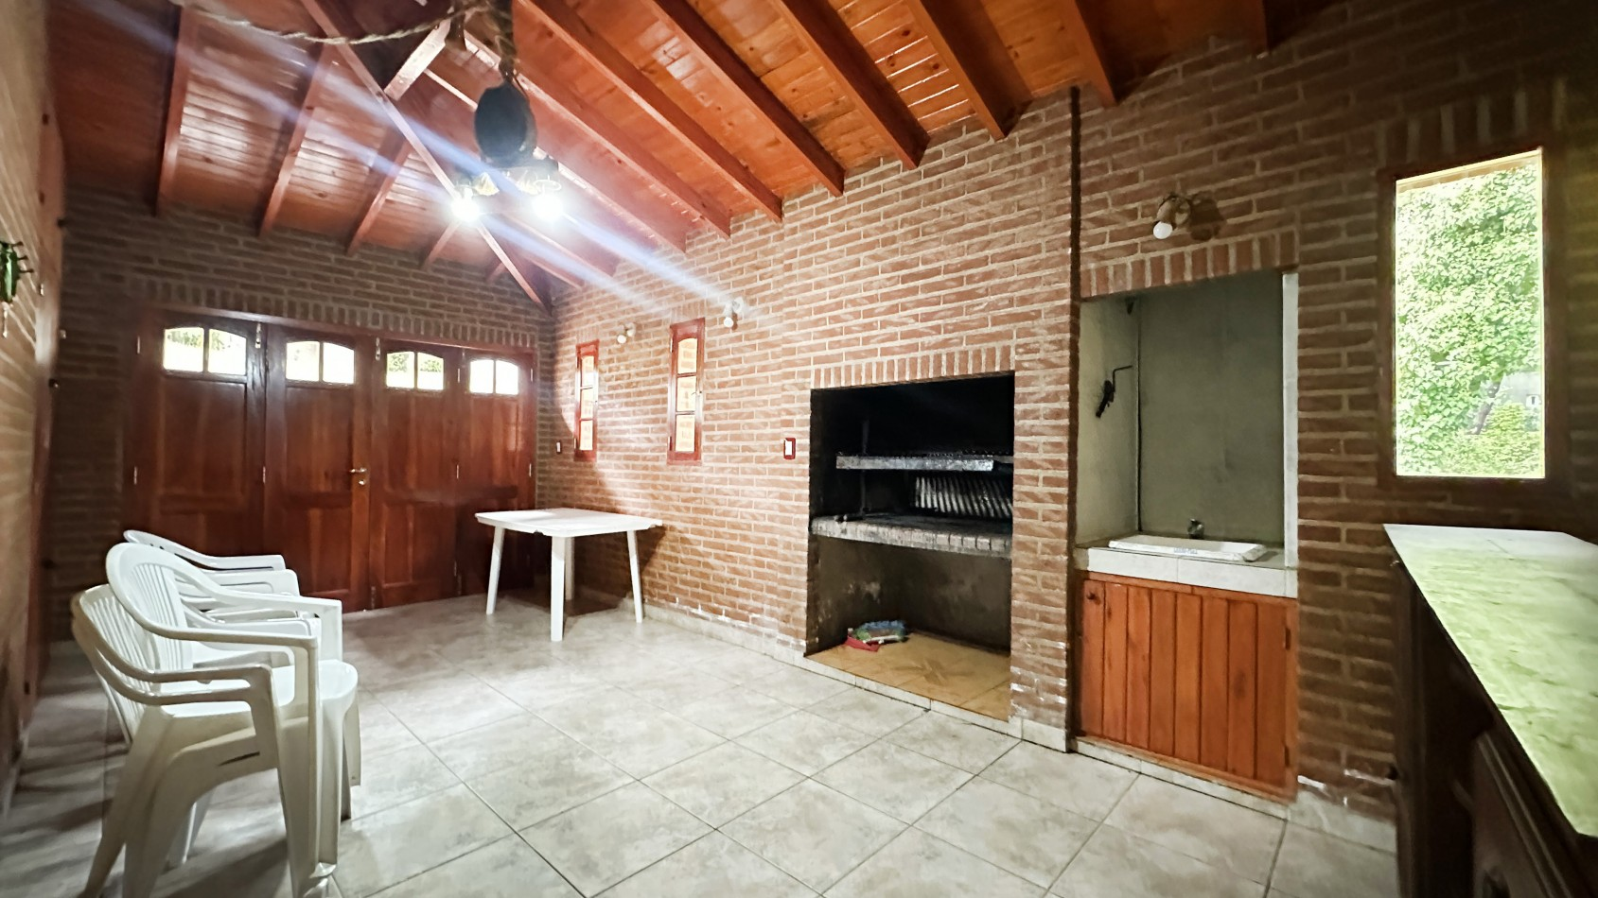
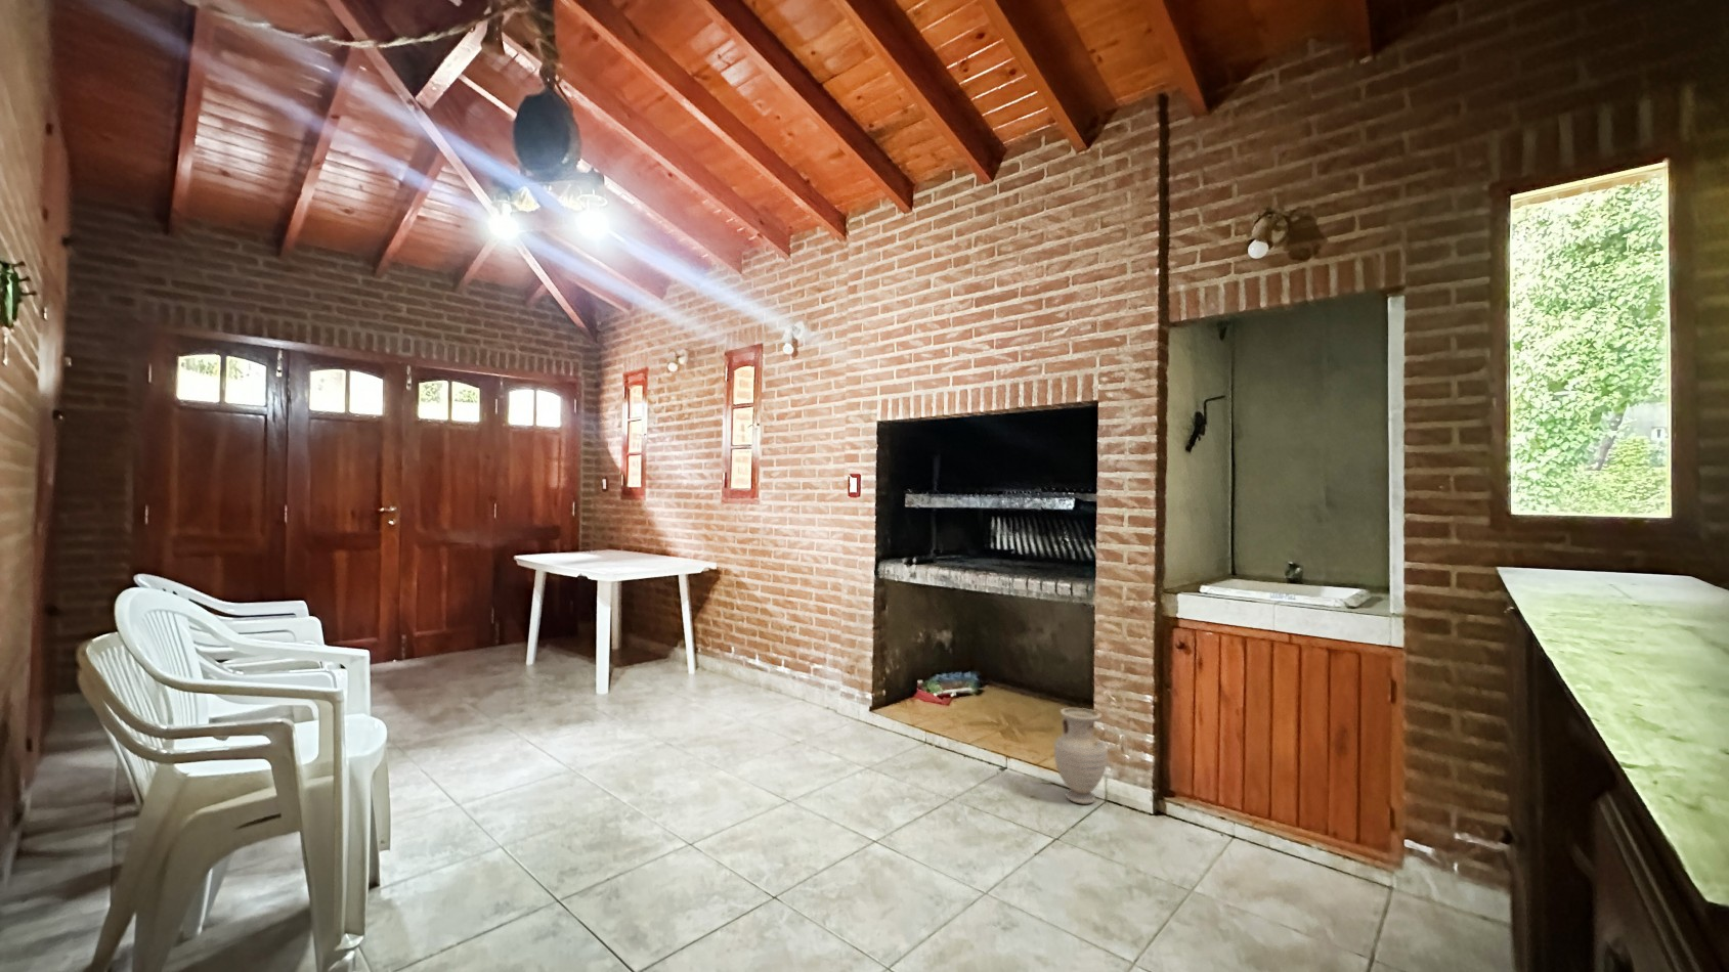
+ vase [1053,707,1109,805]
